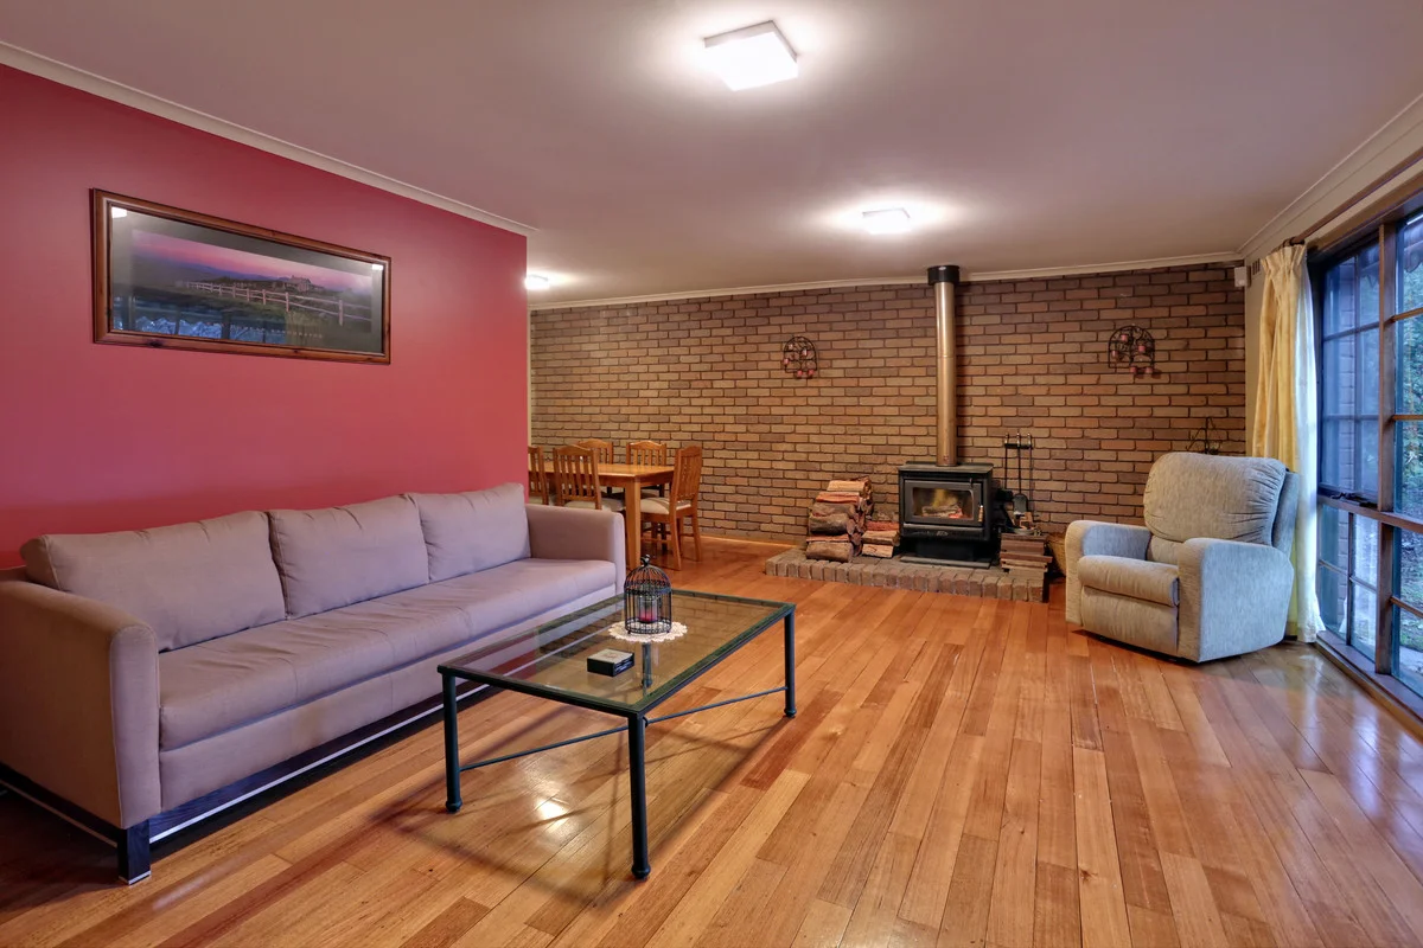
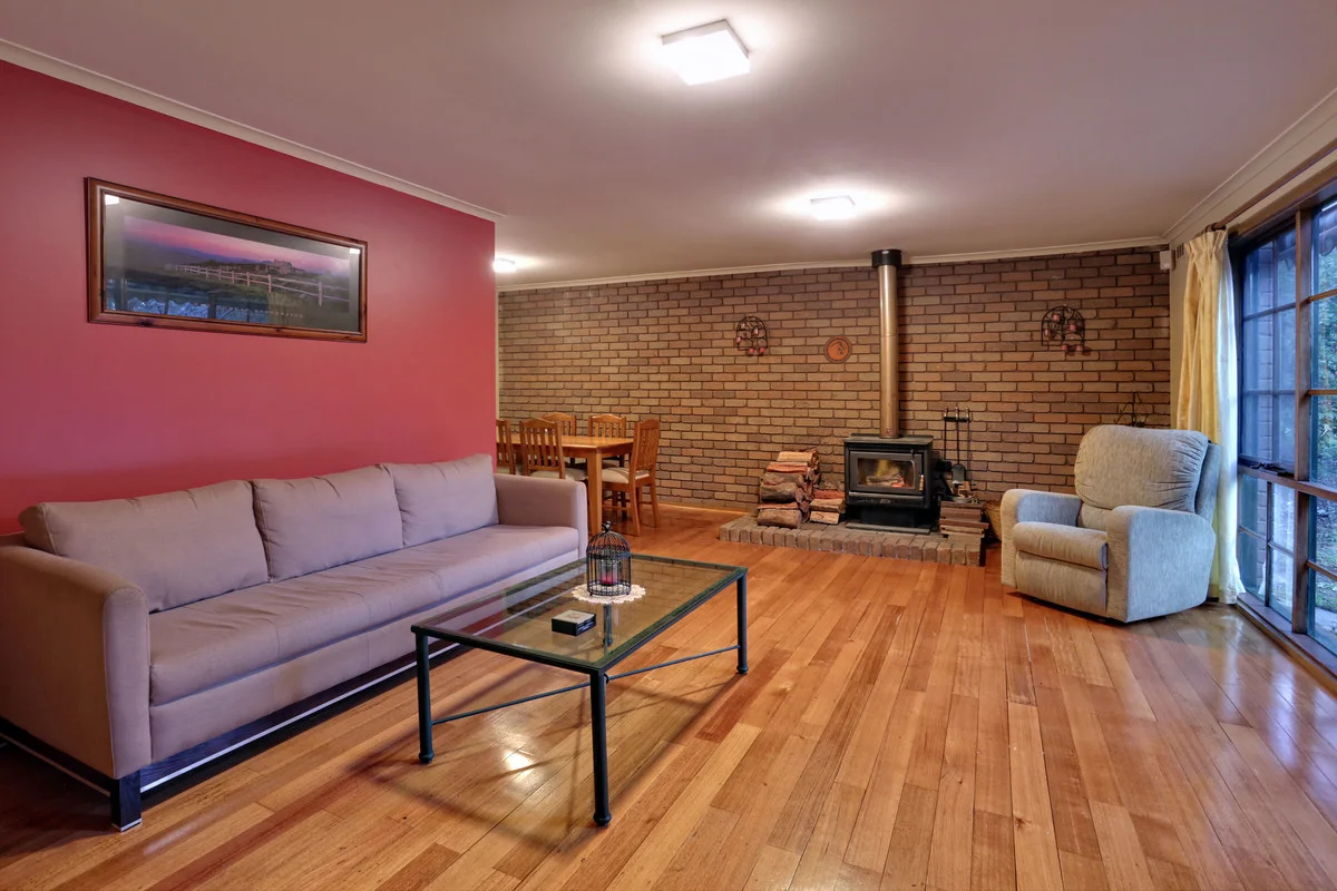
+ decorative plate [822,334,853,365]
